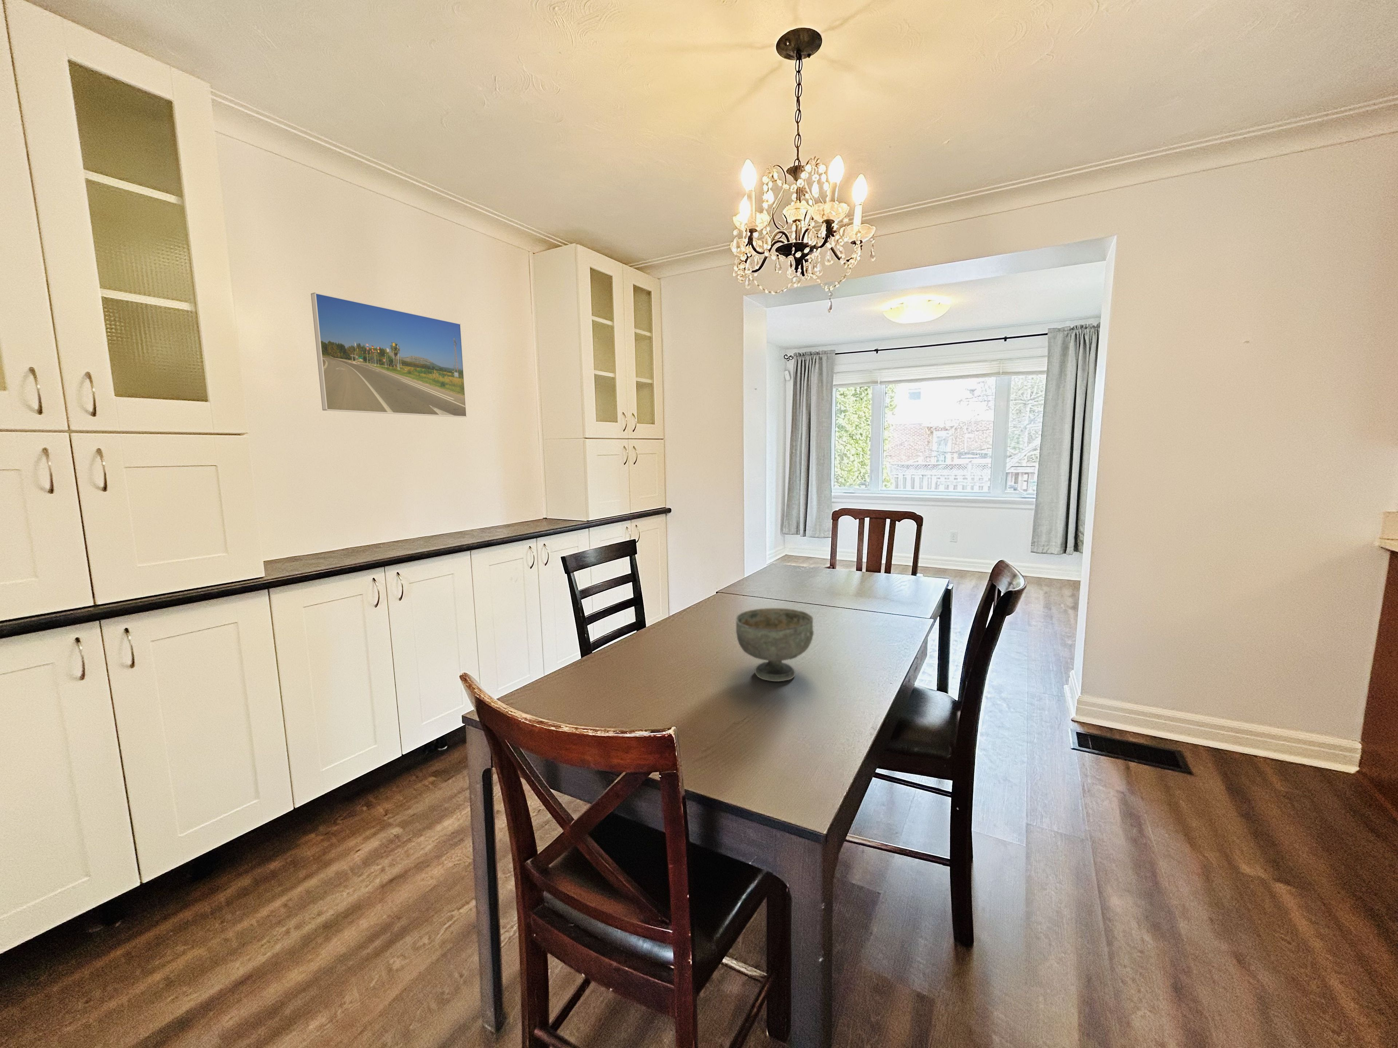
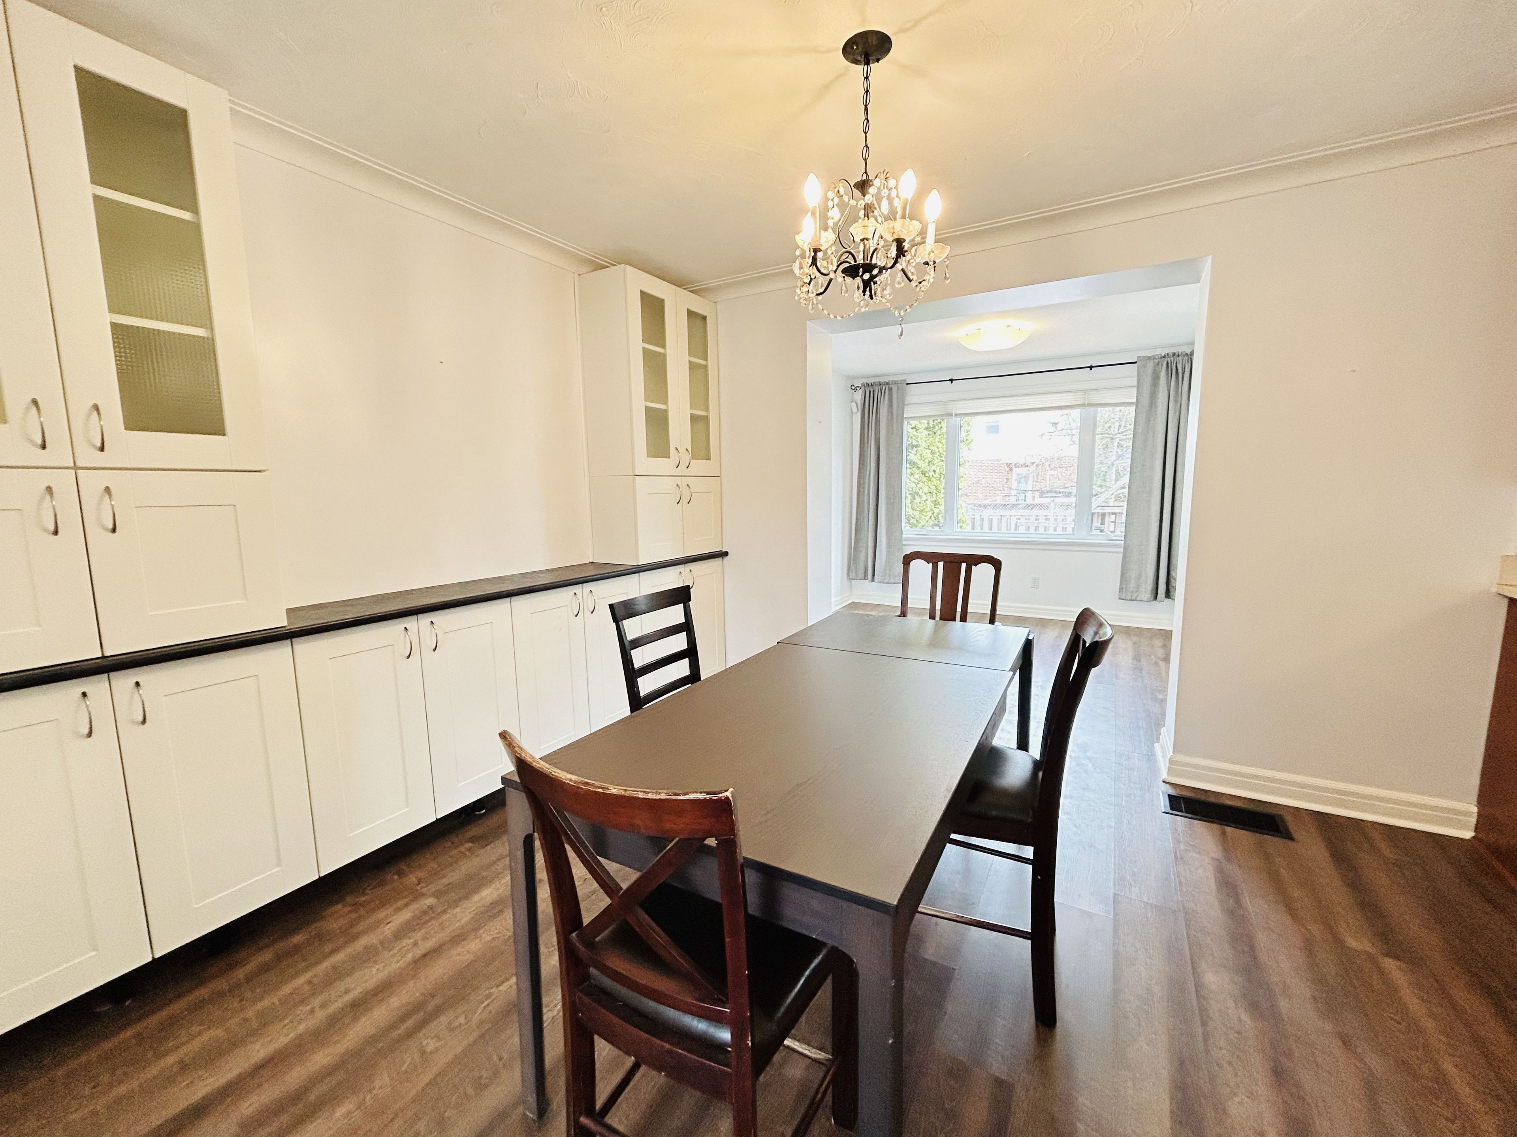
- bowl [735,608,815,681]
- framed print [310,292,467,417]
